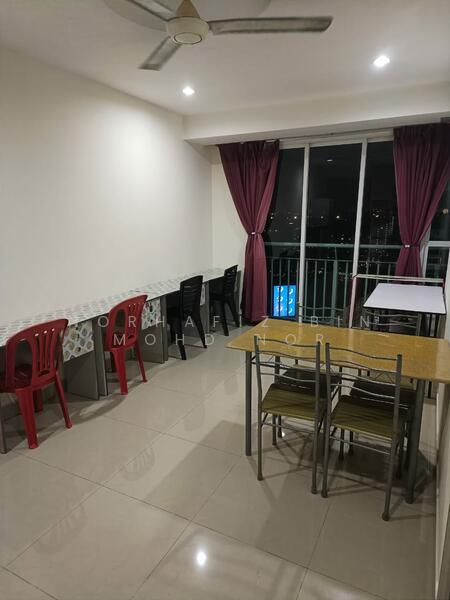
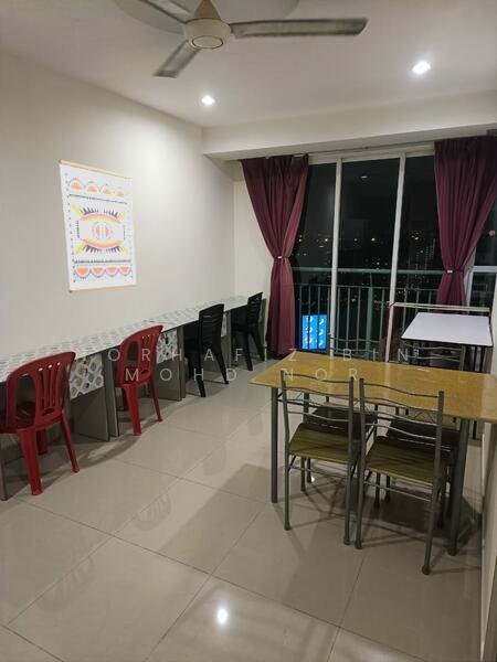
+ wall art [57,159,138,293]
